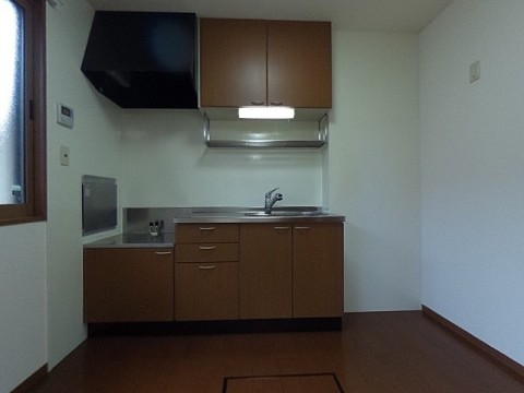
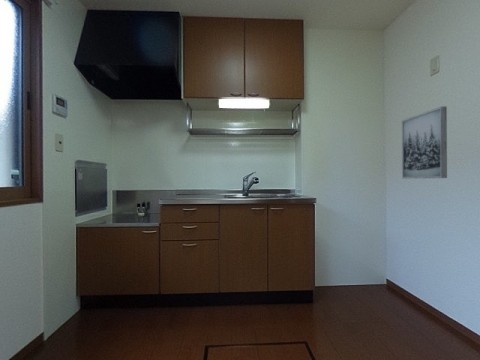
+ wall art [401,105,448,179]
